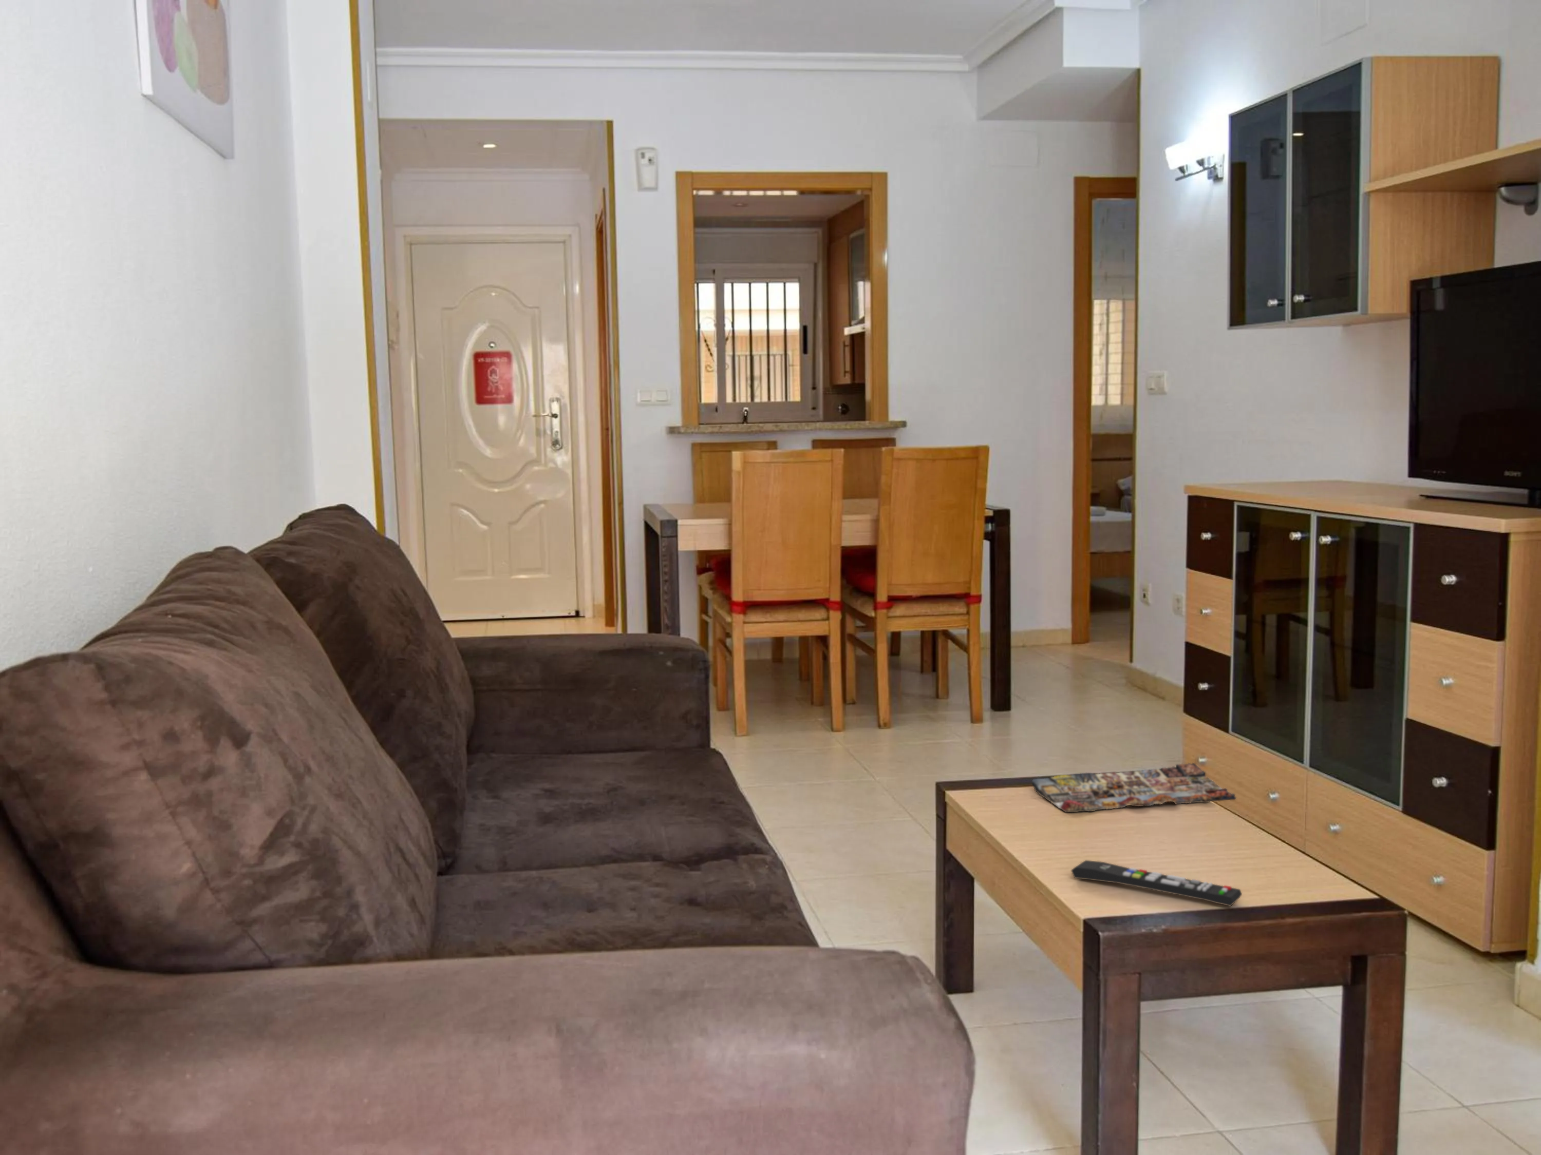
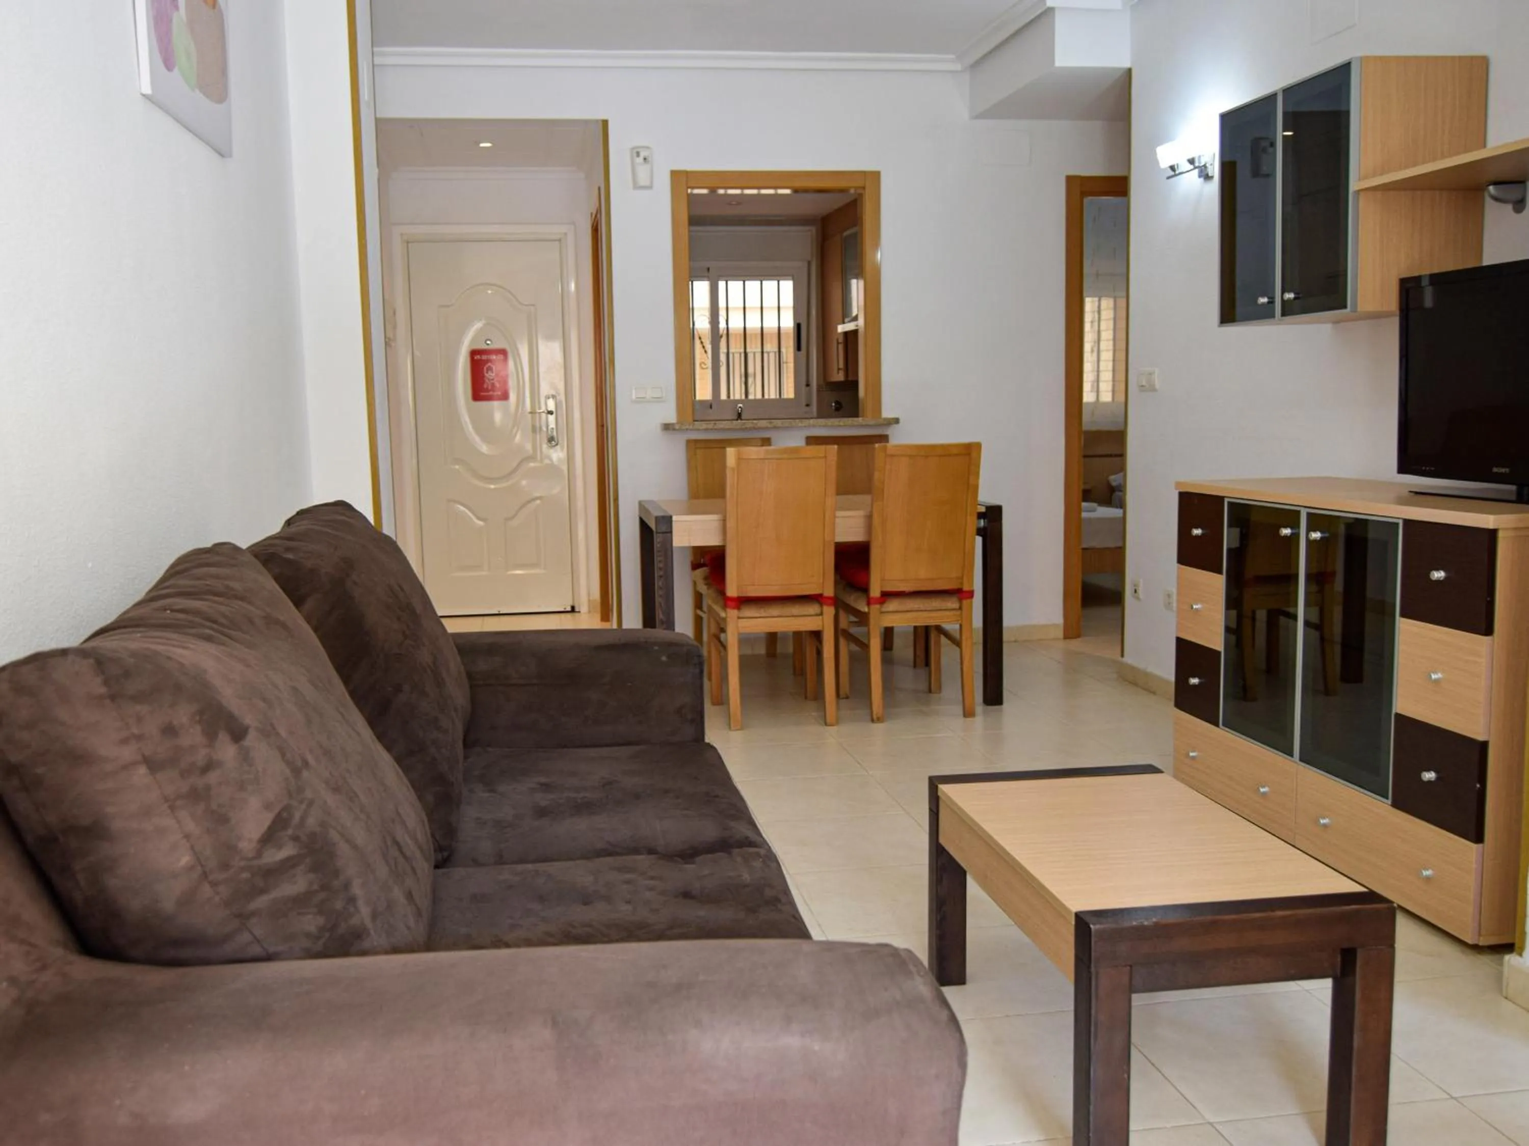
- remote control [1070,860,1243,907]
- magazine [1031,762,1236,813]
